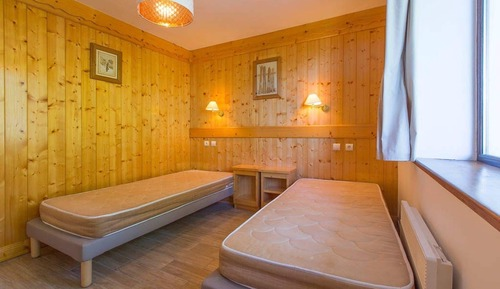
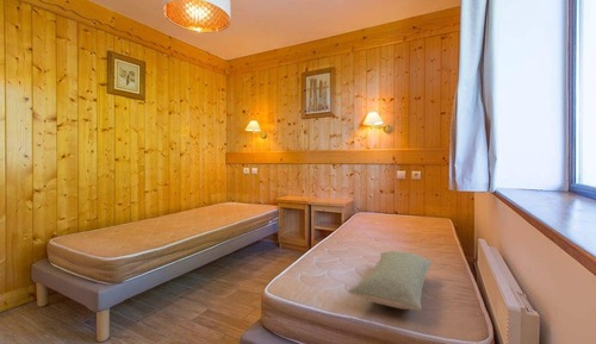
+ pillow [347,250,434,312]
